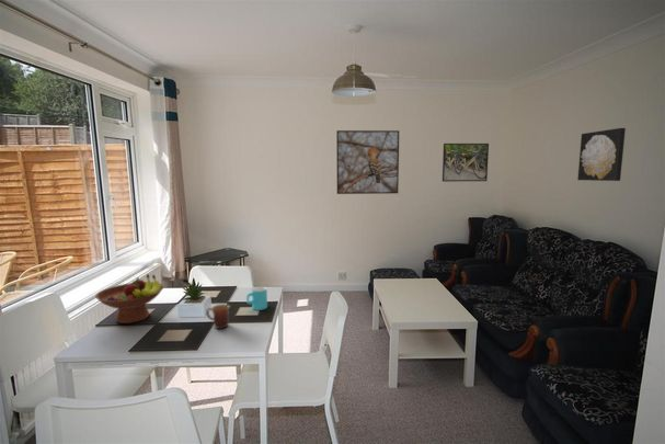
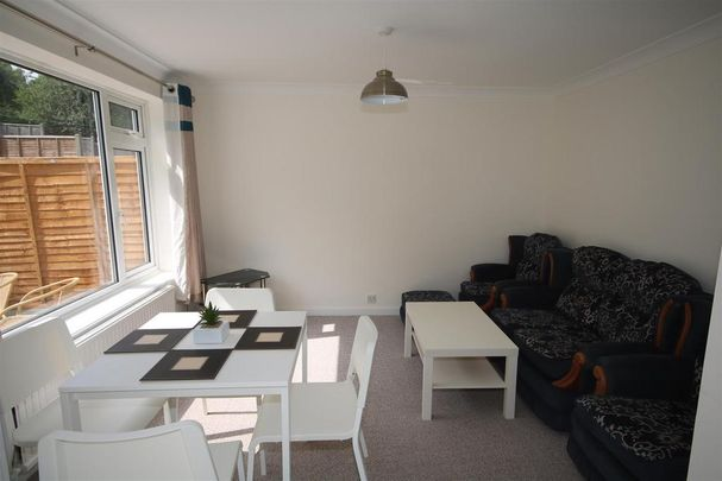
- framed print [335,129,400,195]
- wall art [576,127,627,182]
- fruit bowl [94,273,164,325]
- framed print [442,143,490,183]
- cup [245,285,268,311]
- mug [205,303,231,330]
